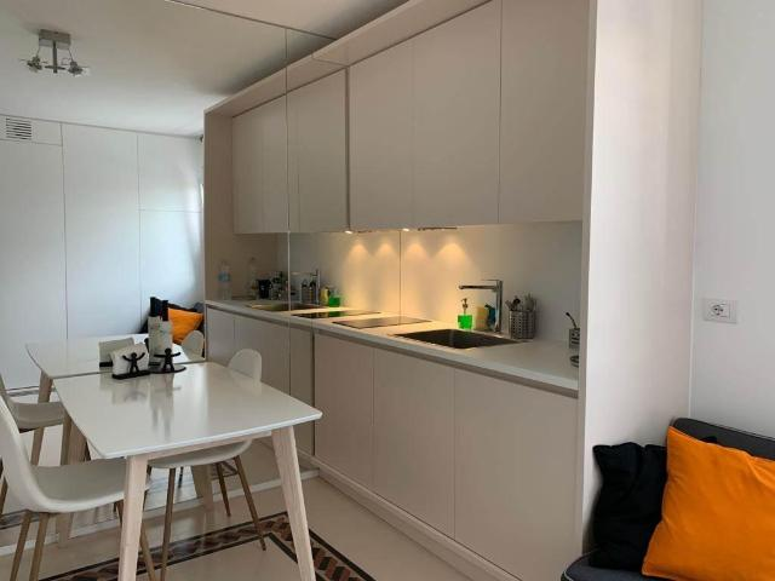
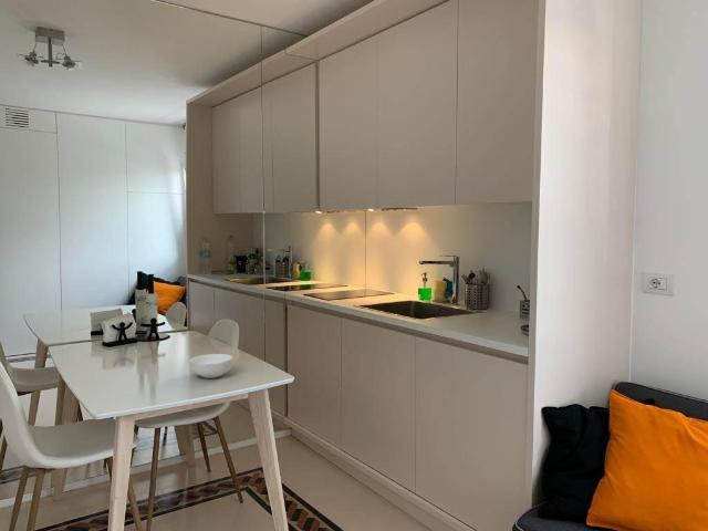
+ cereal bowl [189,353,235,379]
